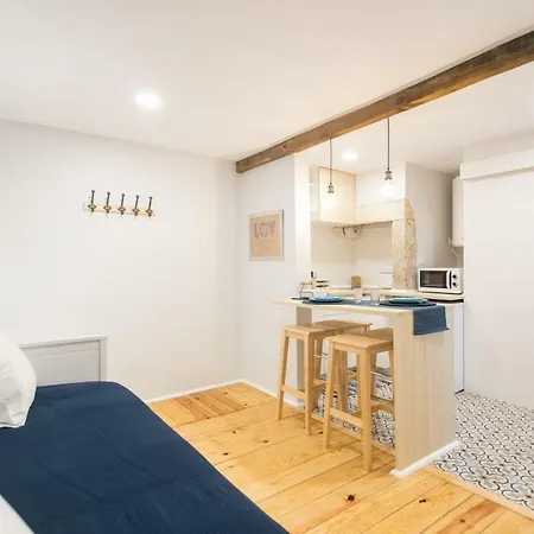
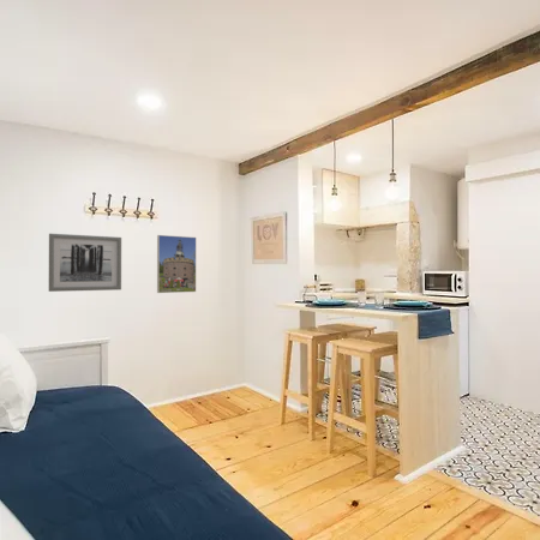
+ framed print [156,234,197,294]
+ wall art [48,233,122,293]
